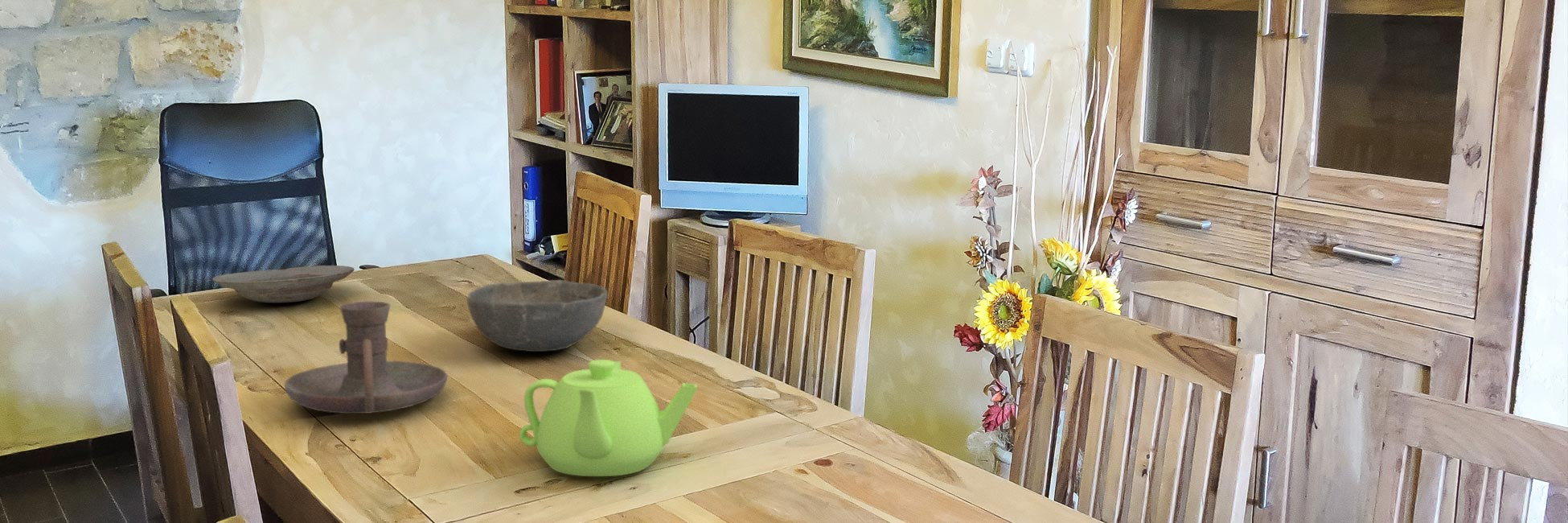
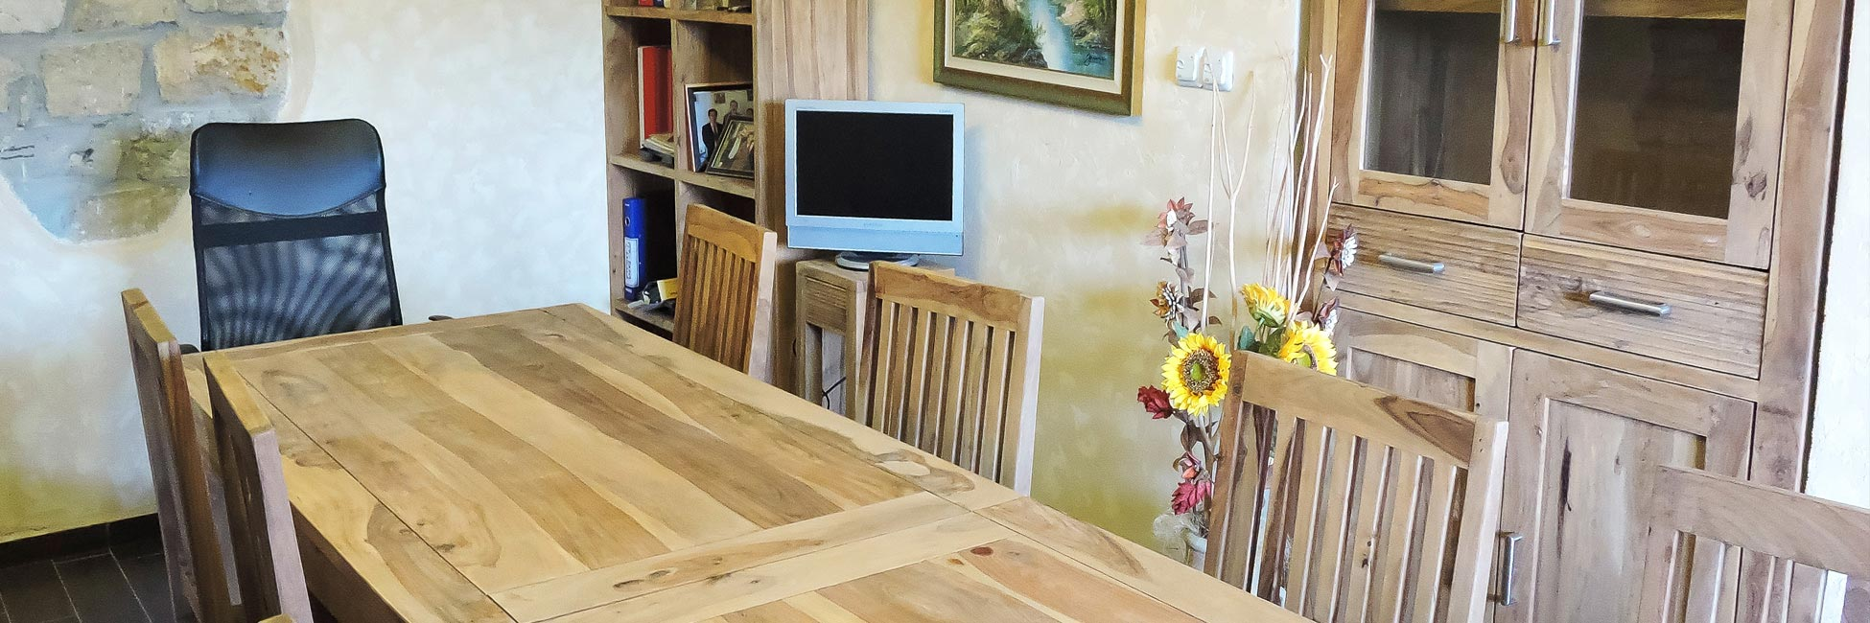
- candle holder [284,301,448,414]
- teapot [519,359,698,477]
- plate [211,265,355,303]
- bowl [466,279,608,352]
